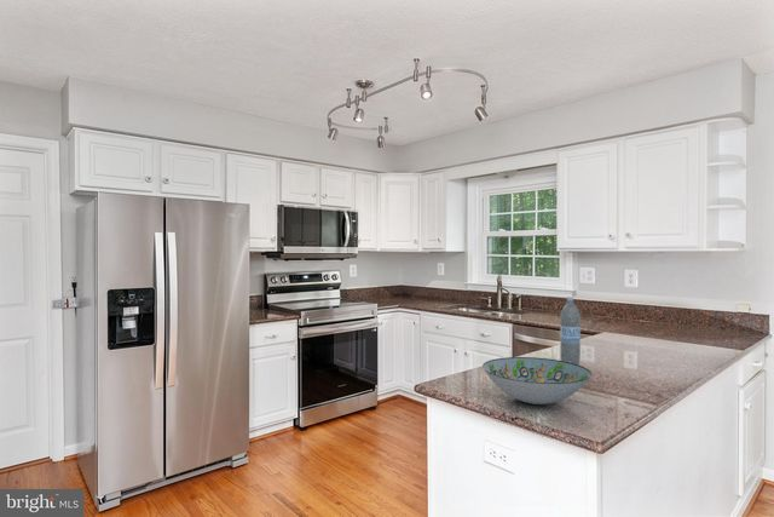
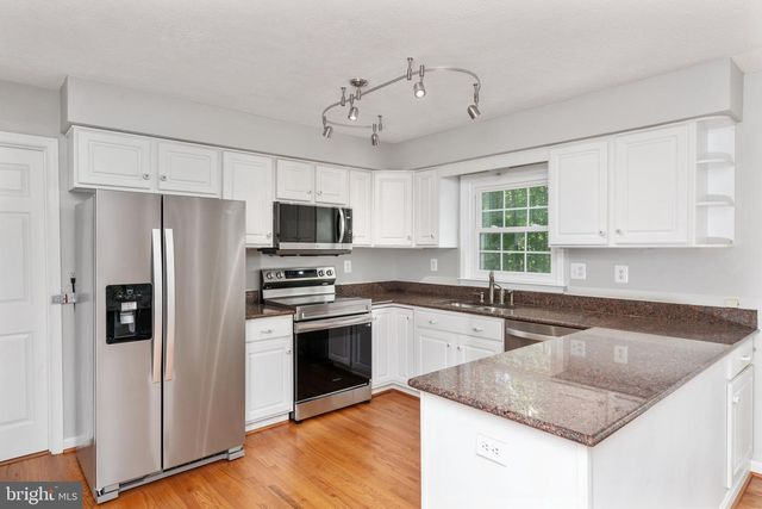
- water bottle [559,295,582,366]
- decorative bowl [481,356,593,406]
